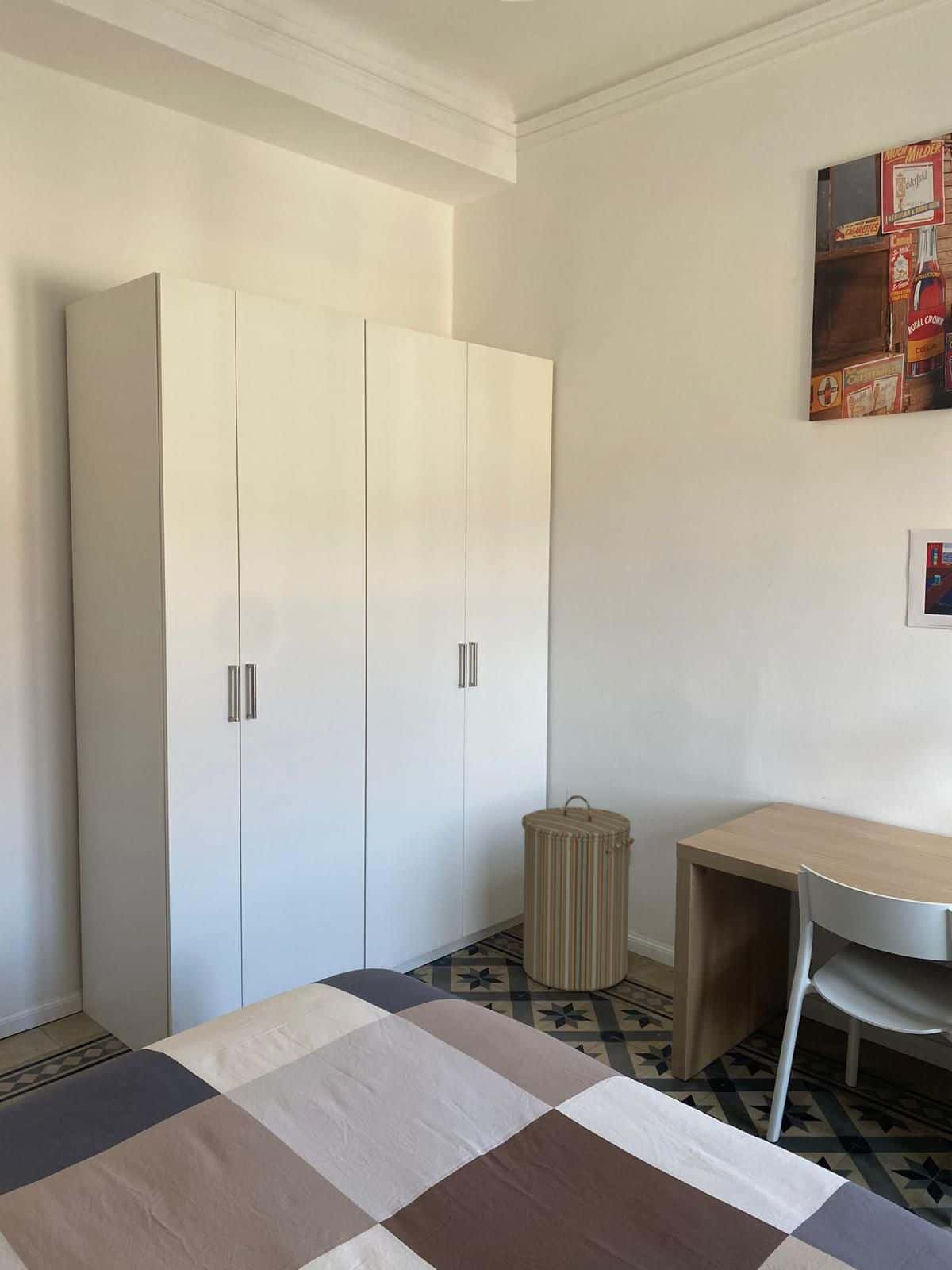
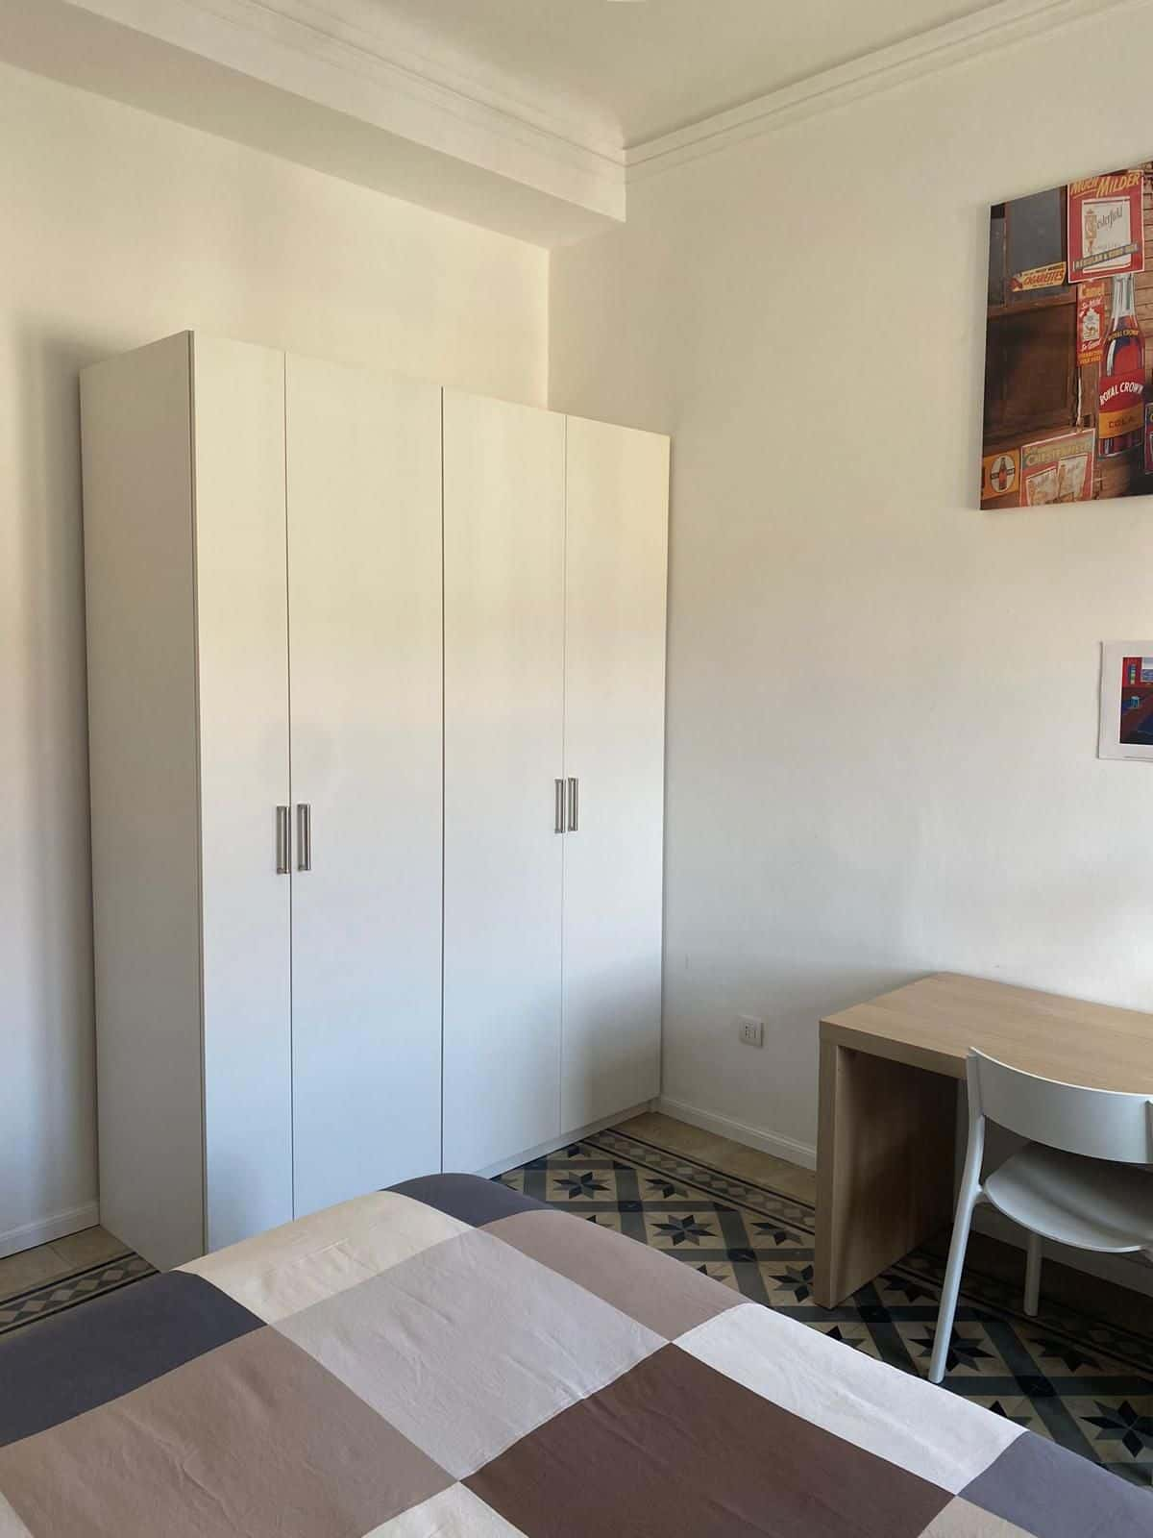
- laundry hamper [521,795,635,992]
